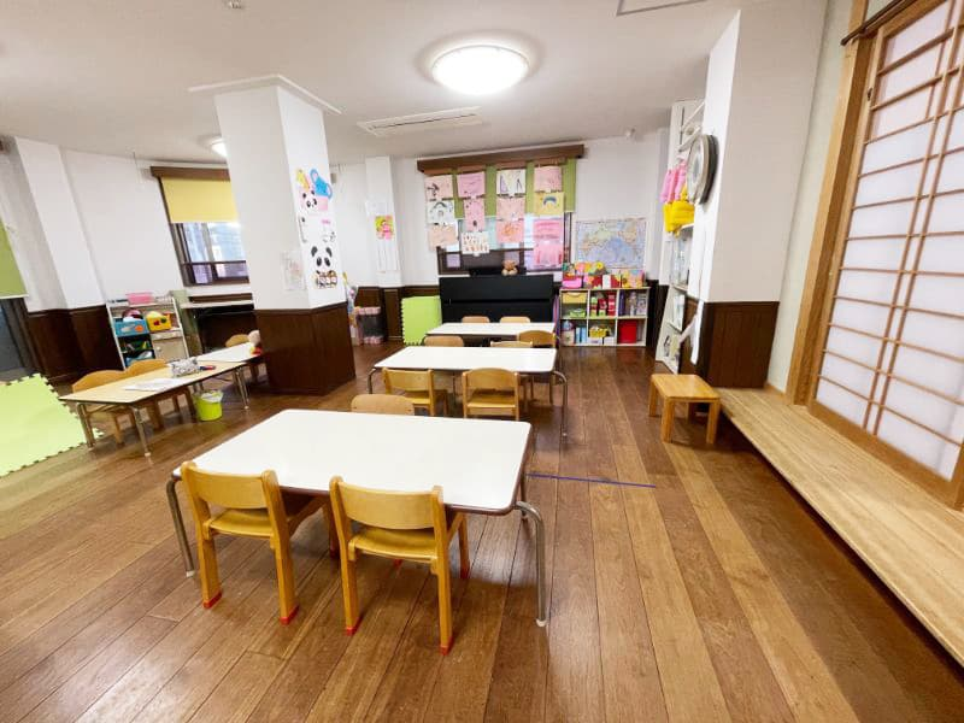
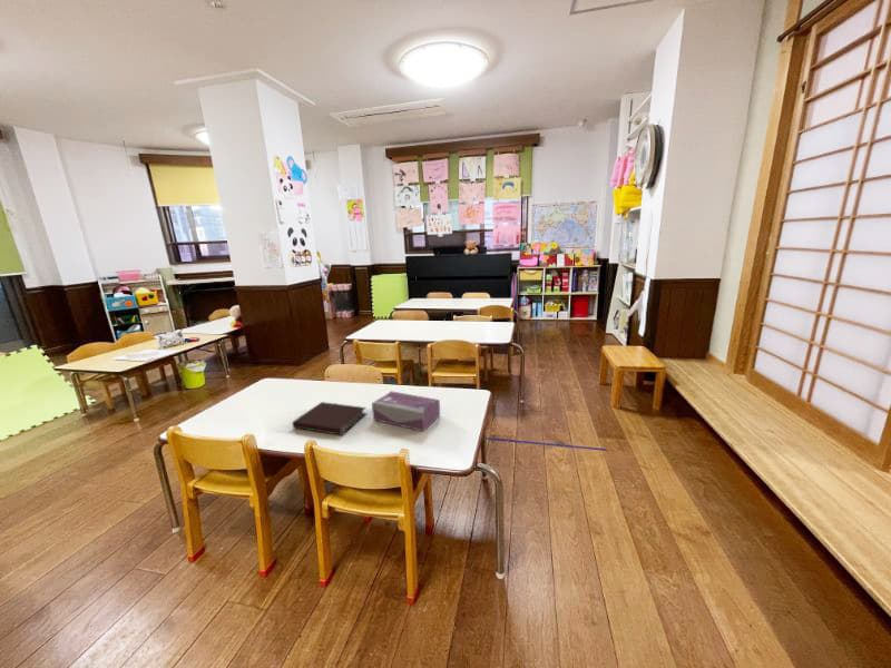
+ tissue box [371,390,441,432]
+ notebook [291,401,368,436]
